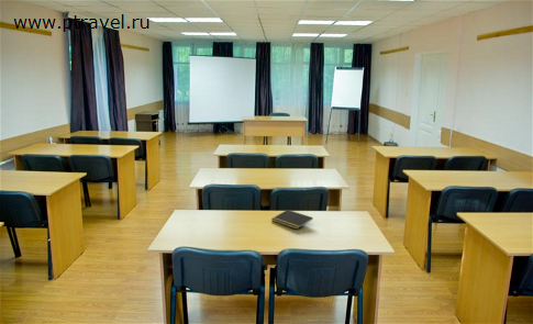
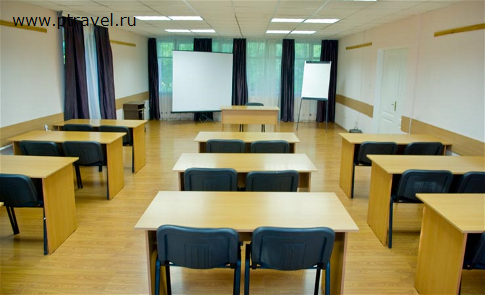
- notepad [270,209,314,231]
